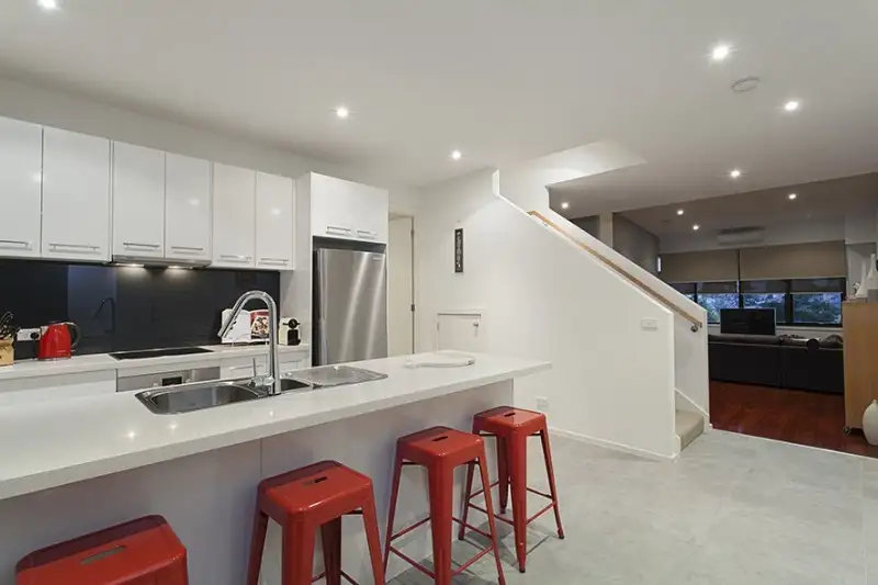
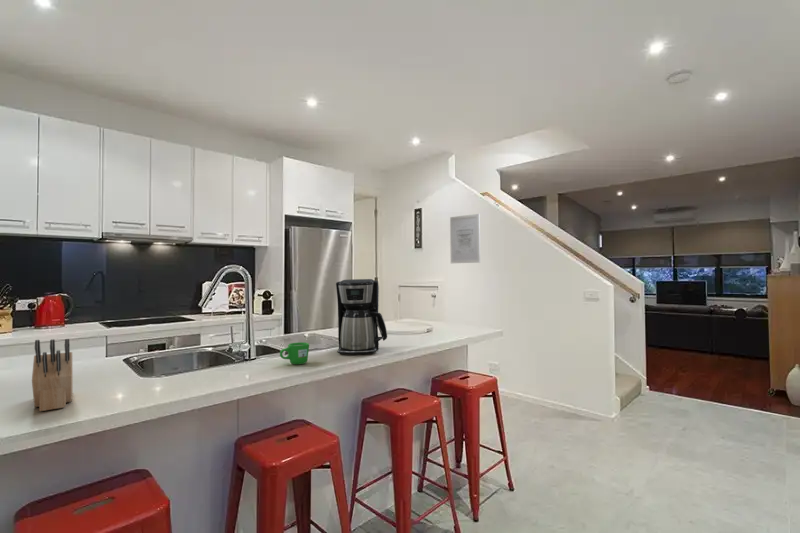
+ wall art [449,213,481,264]
+ mug [279,341,310,365]
+ knife block [31,338,74,412]
+ coffee maker [335,278,388,355]
